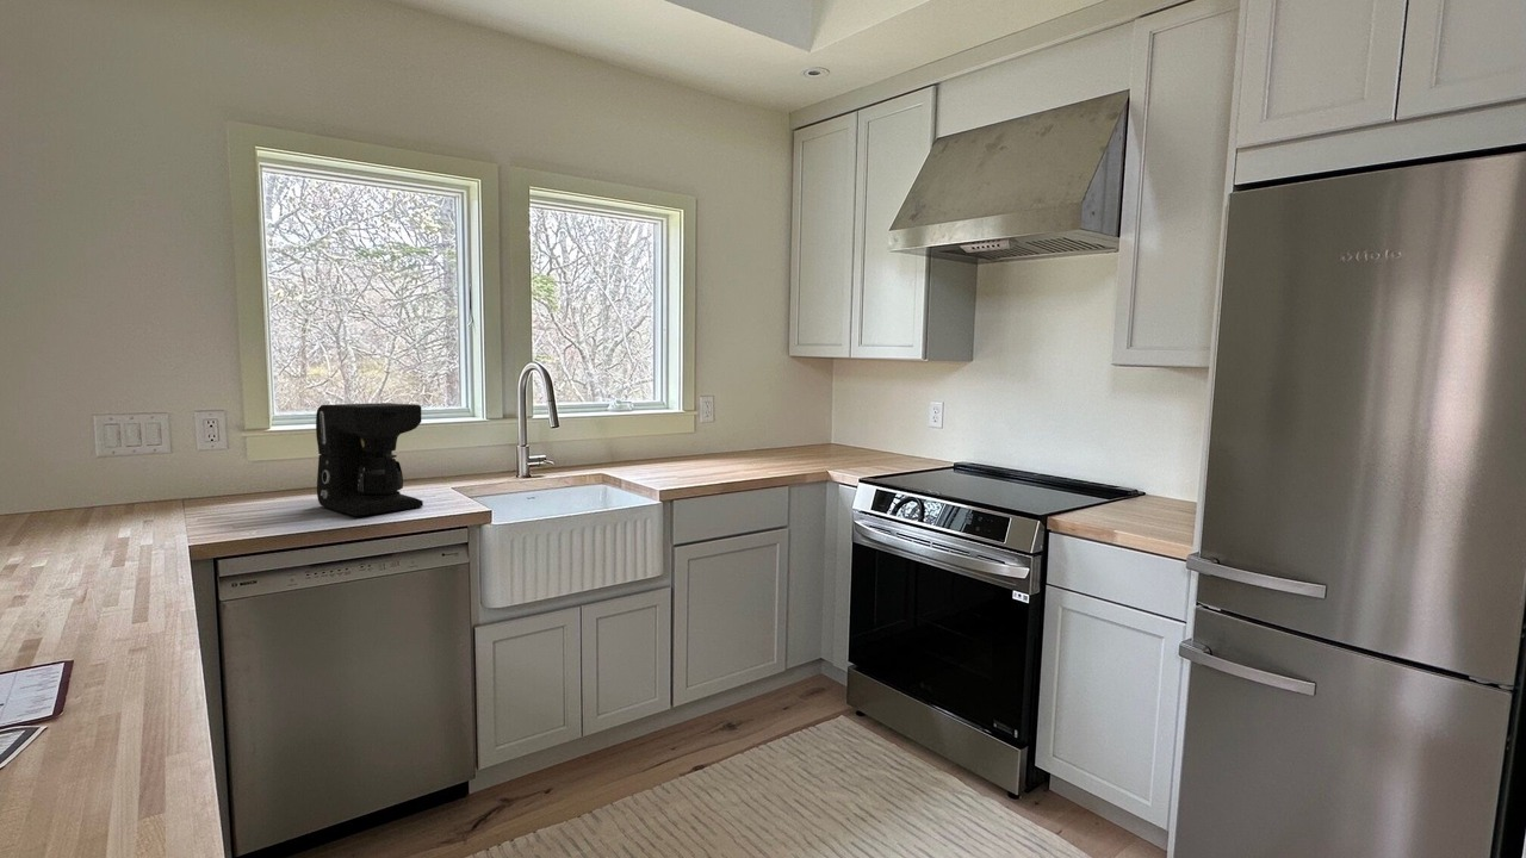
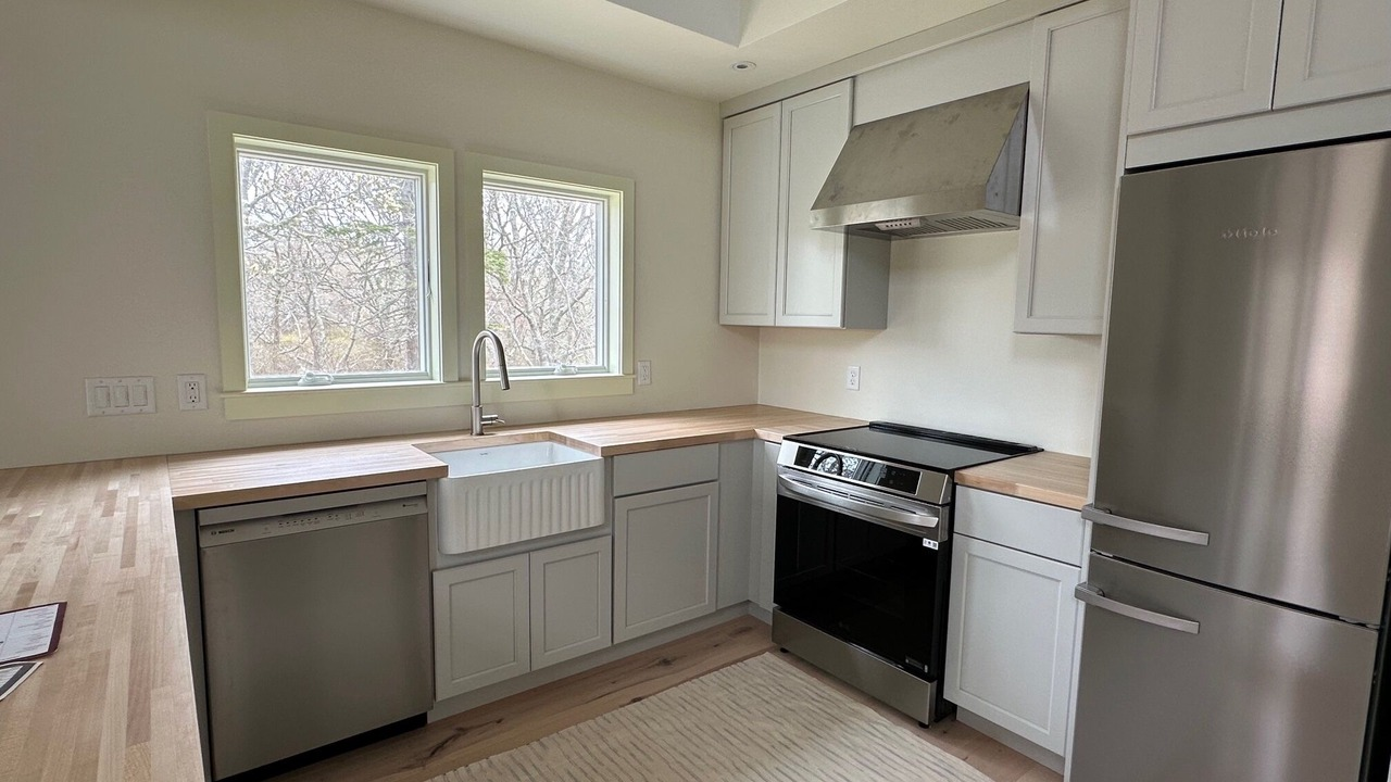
- coffee maker [315,402,424,517]
